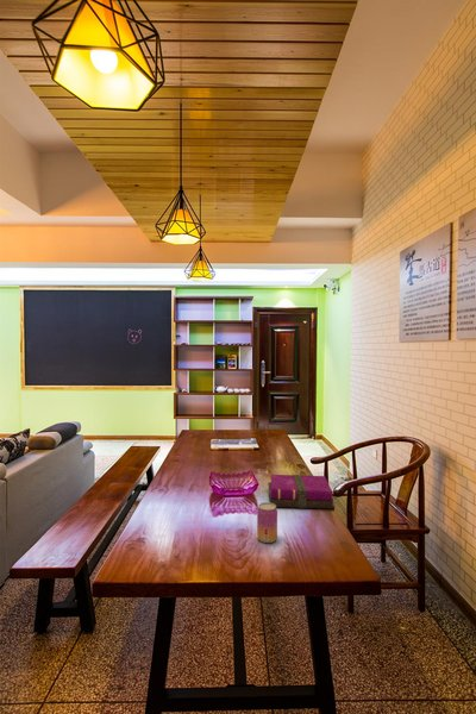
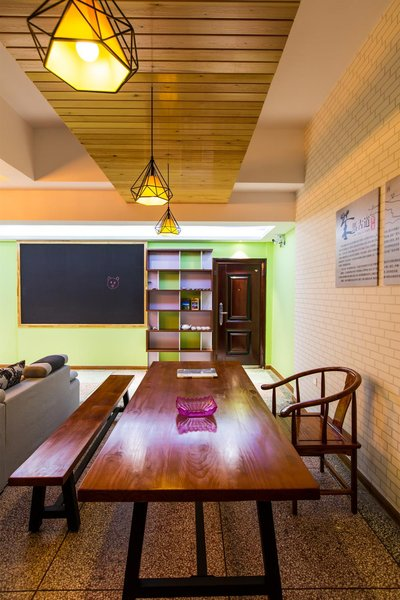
- hardback book [267,474,336,509]
- beer can [256,501,278,544]
